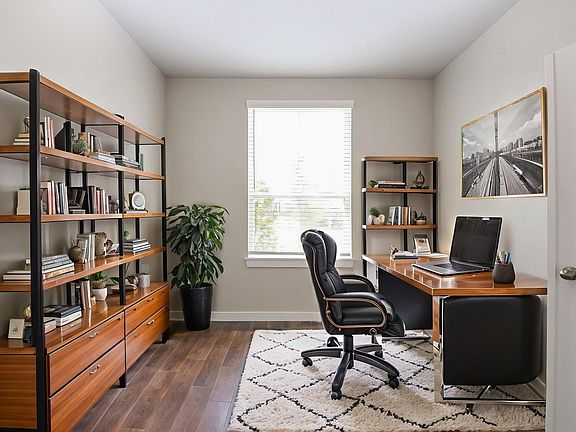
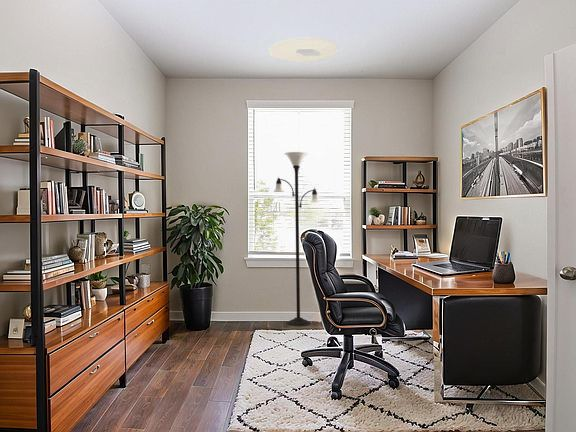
+ ceiling light [268,37,339,63]
+ floor lamp [273,151,321,327]
